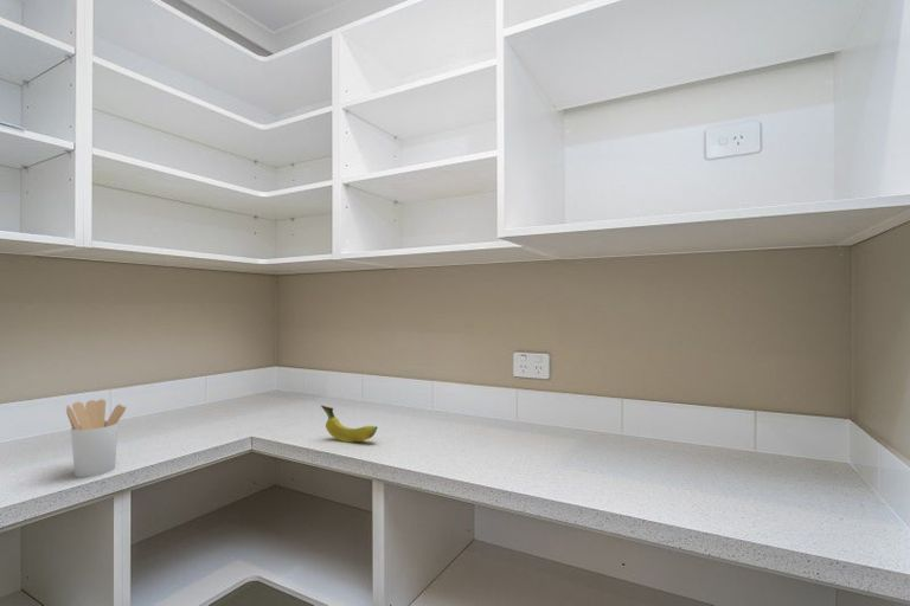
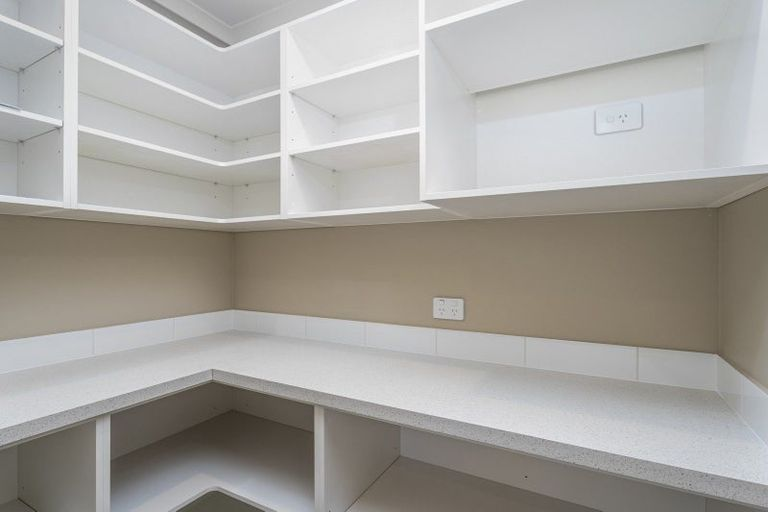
- utensil holder [65,398,127,478]
- fruit [320,404,379,444]
